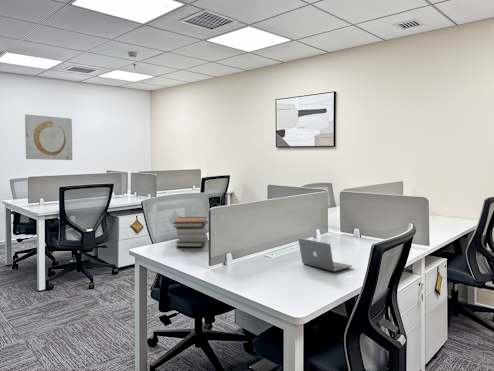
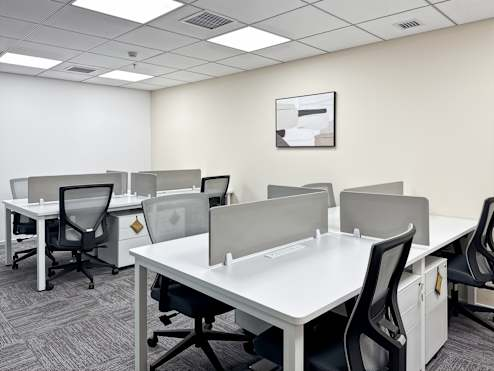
- laptop [297,237,353,272]
- wall art [24,113,73,161]
- book stack [172,216,209,248]
